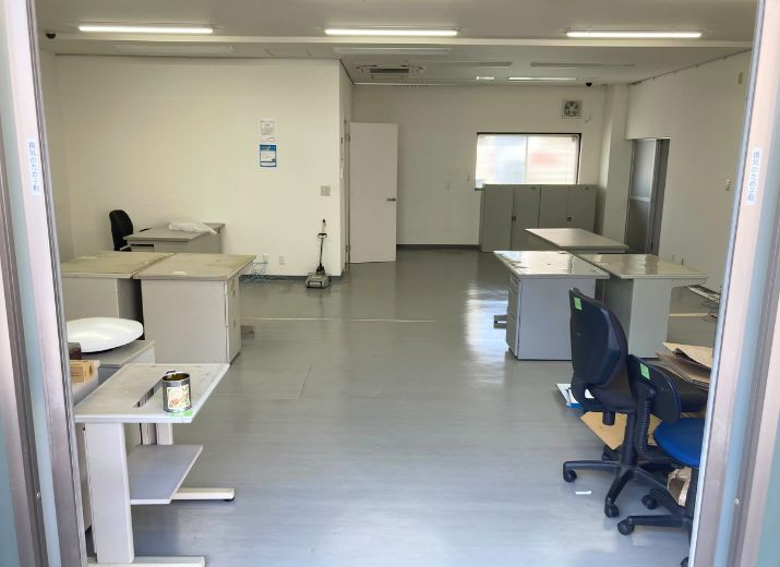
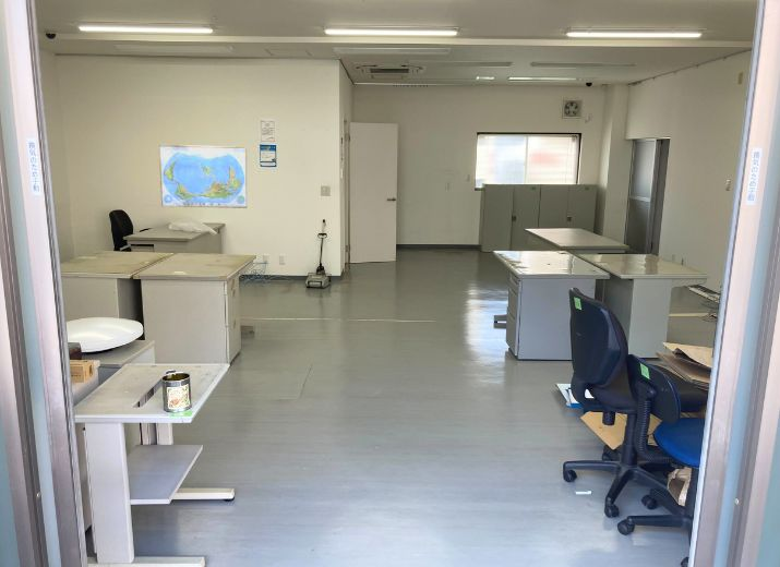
+ world map [158,144,248,209]
